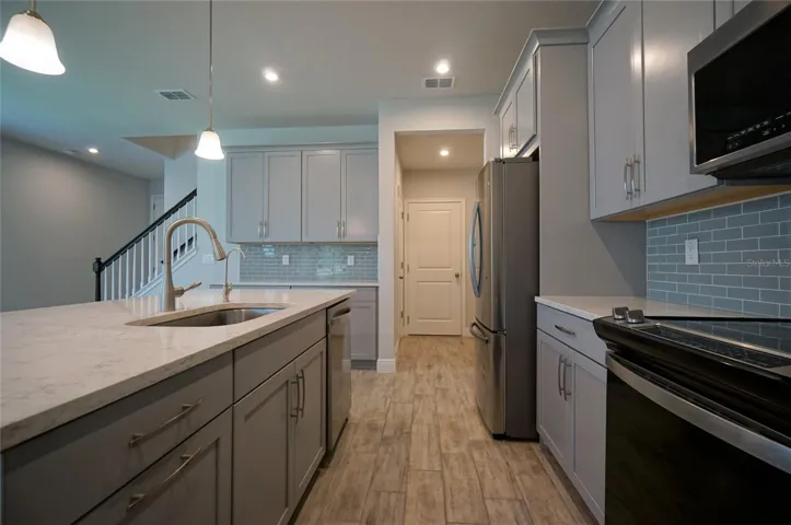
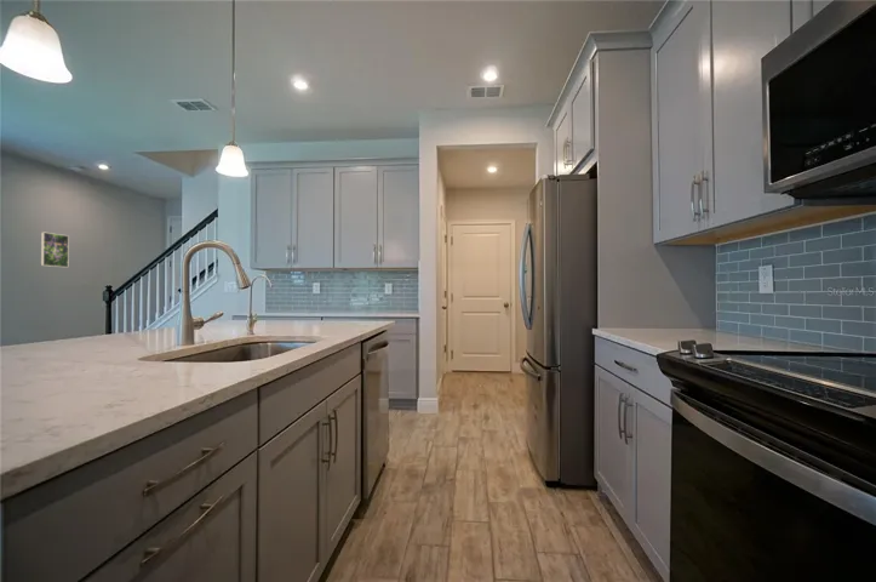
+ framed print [40,230,70,268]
